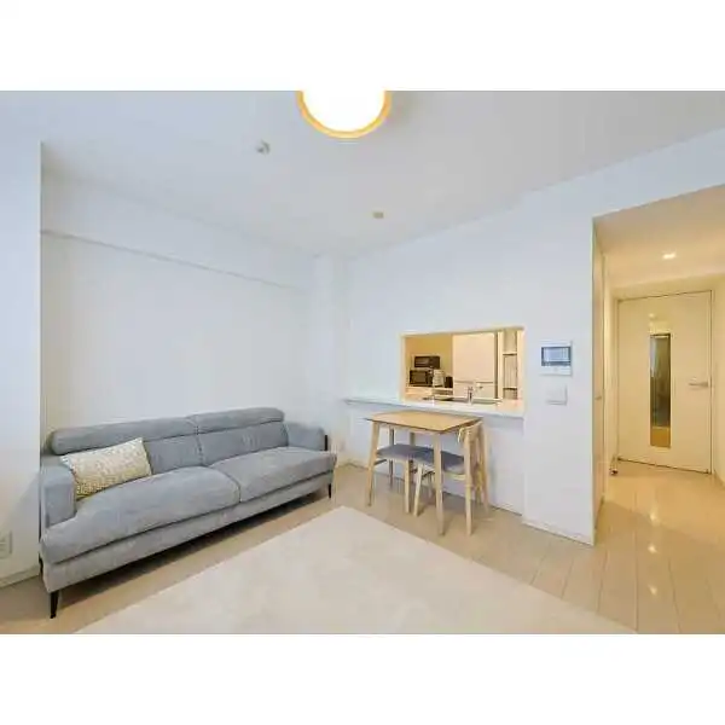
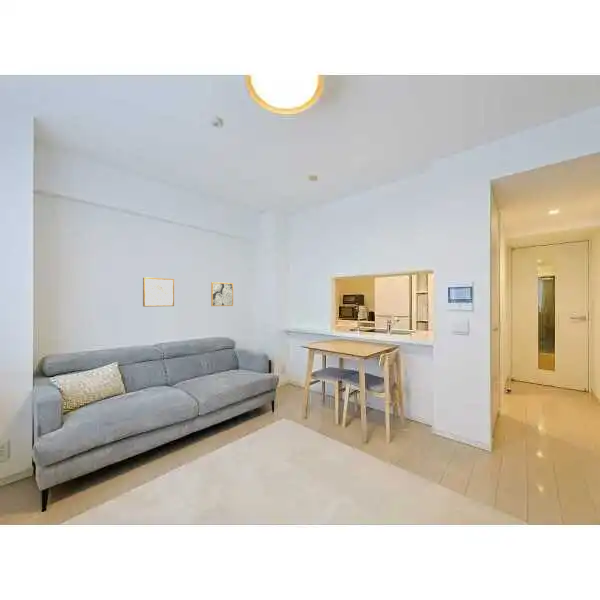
+ wall art [142,276,175,308]
+ wall art [210,281,234,307]
